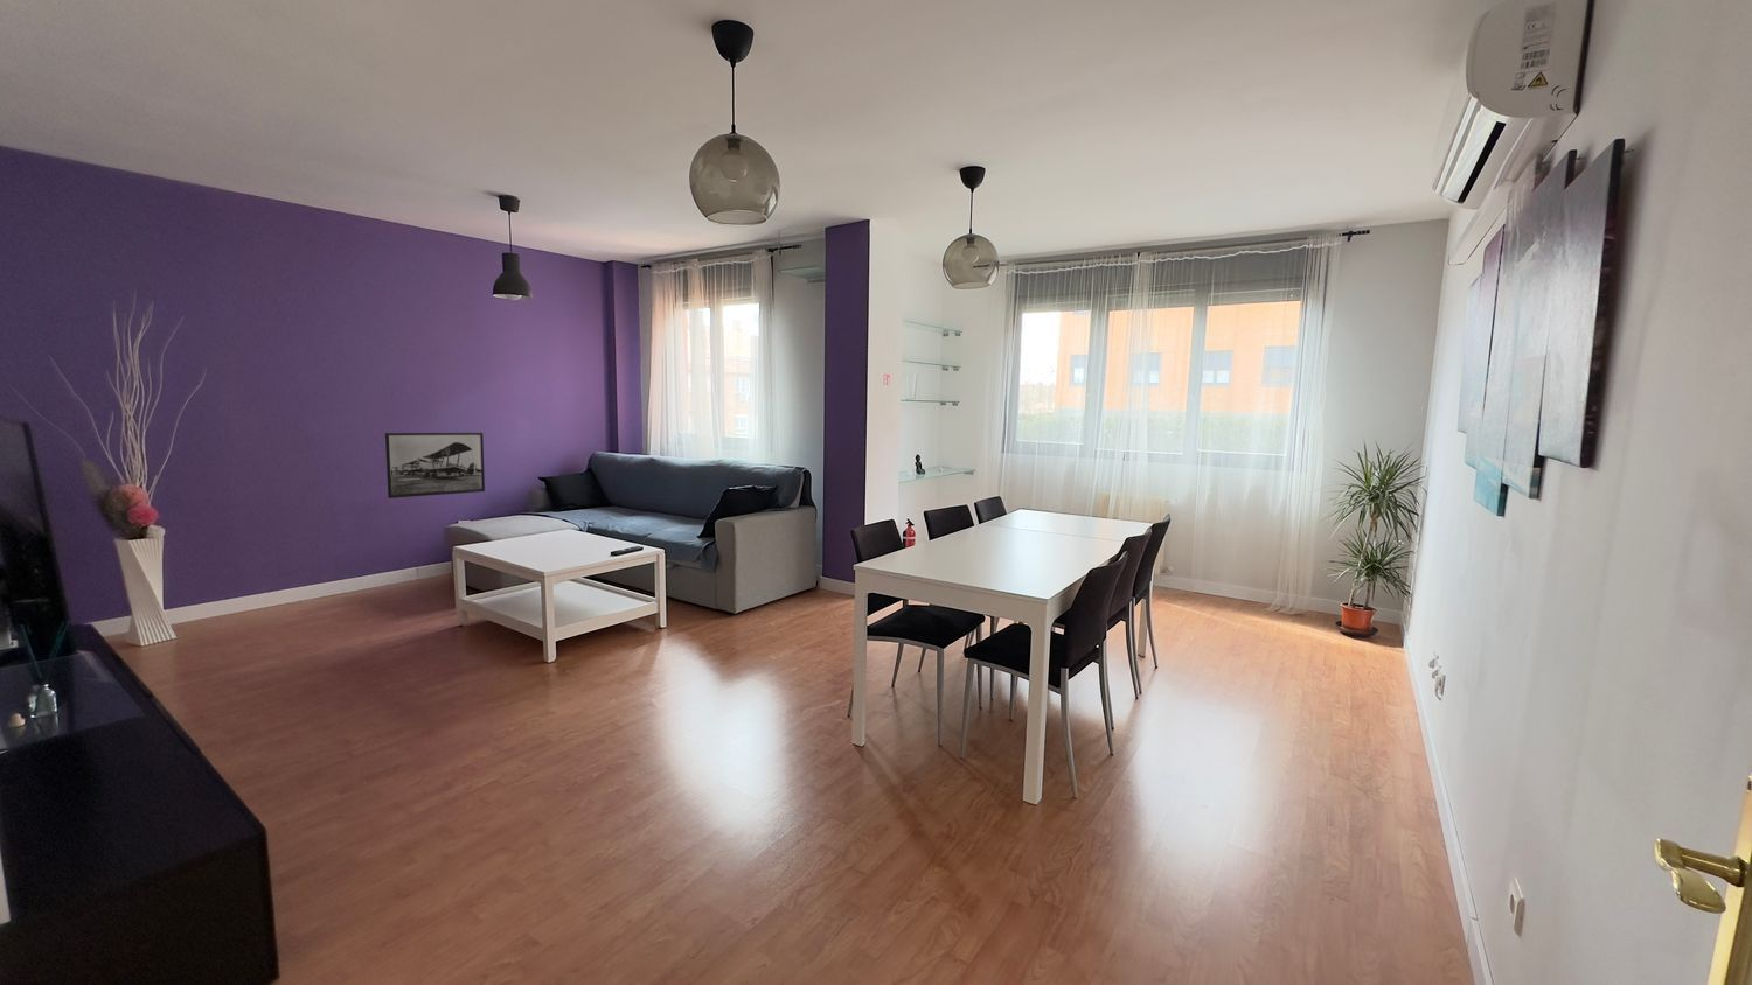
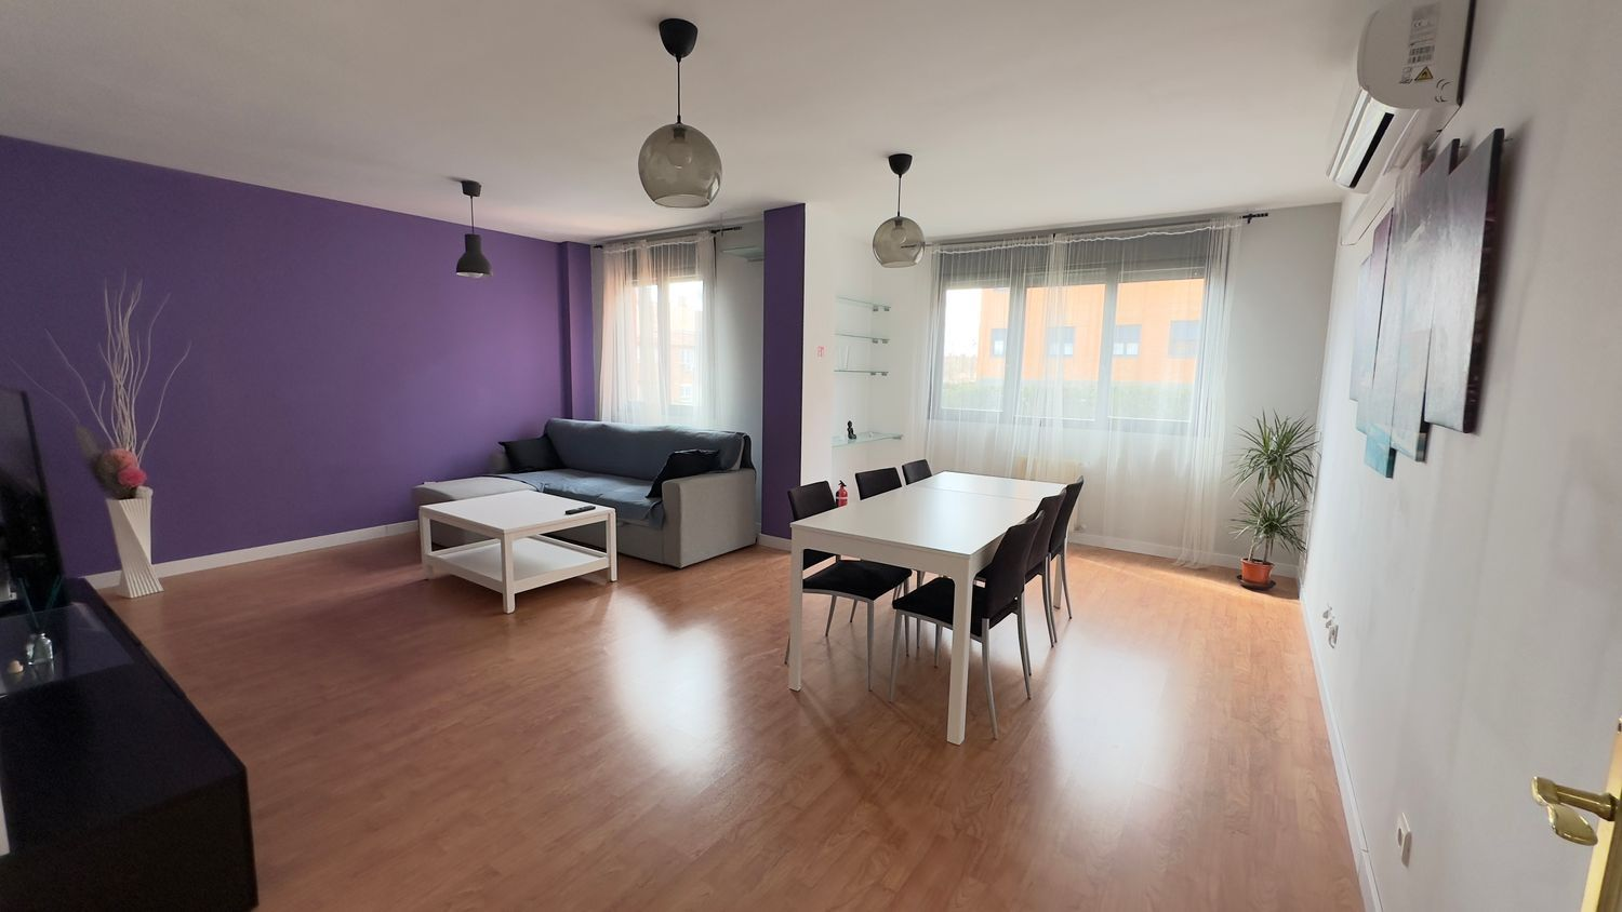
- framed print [384,432,486,499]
